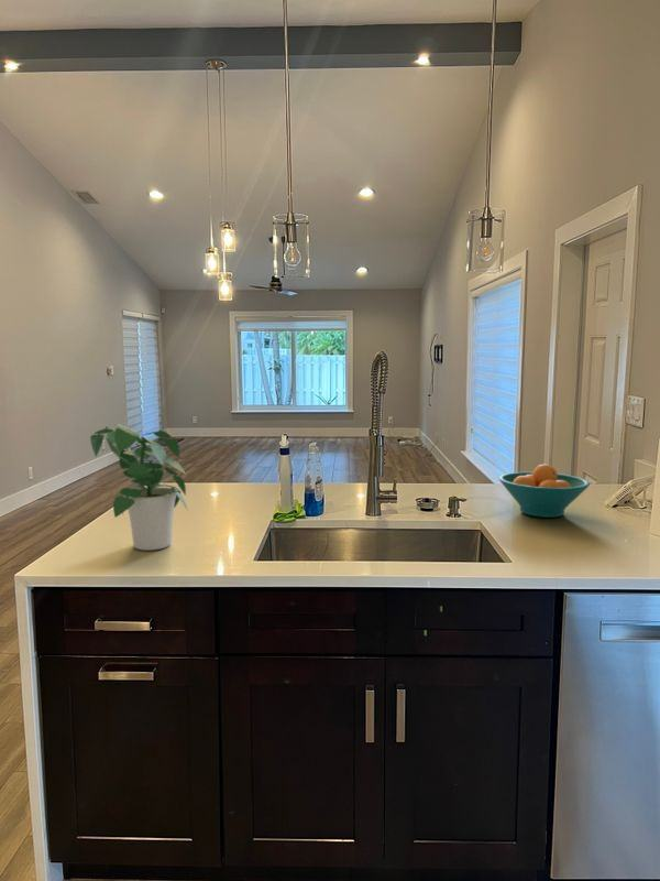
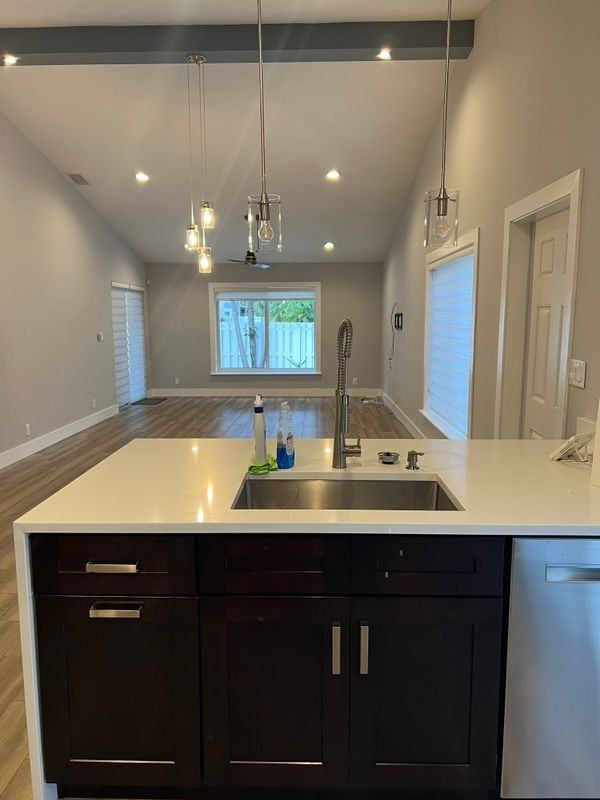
- potted plant [89,423,189,552]
- fruit bowl [497,464,591,519]
